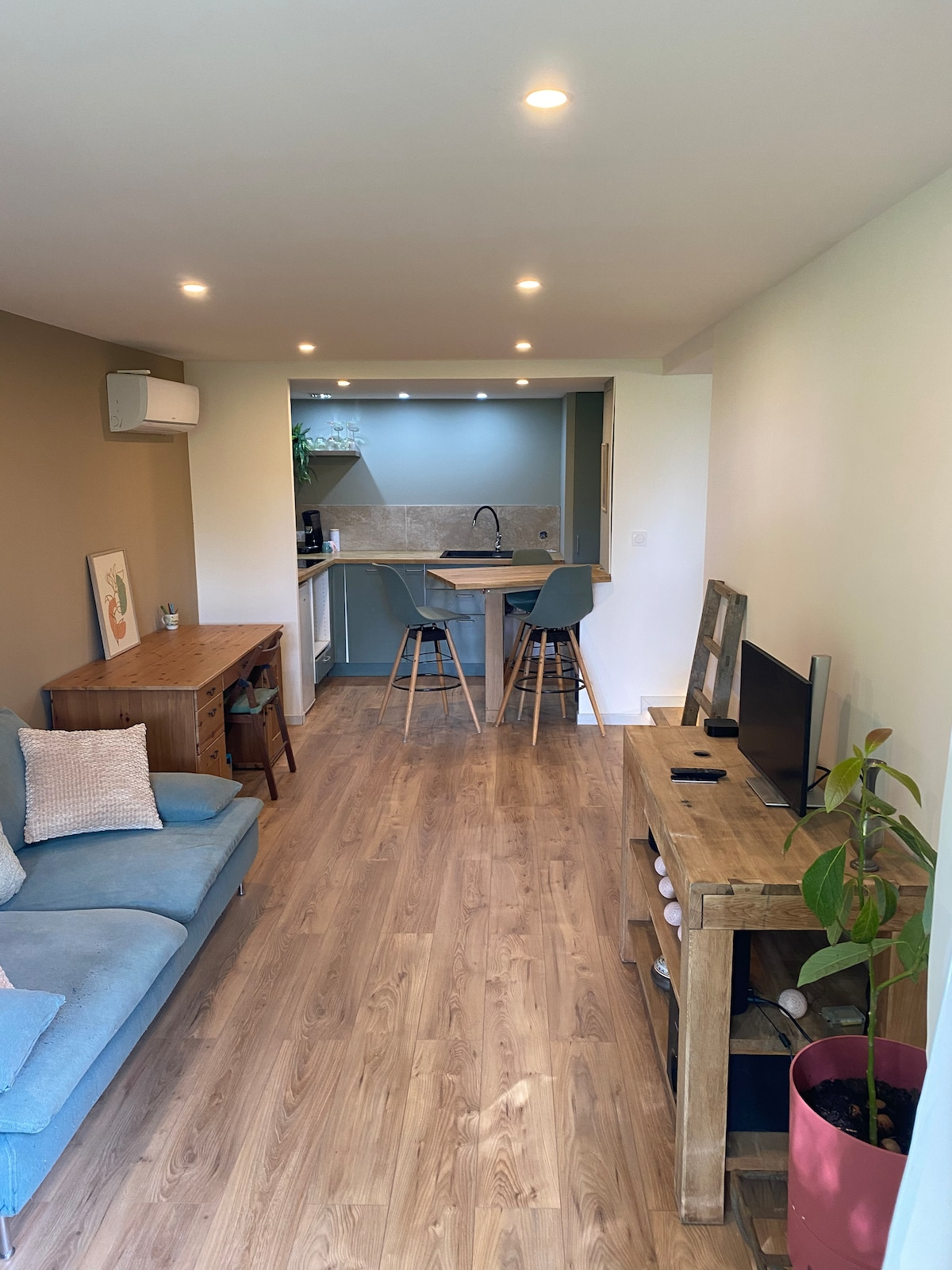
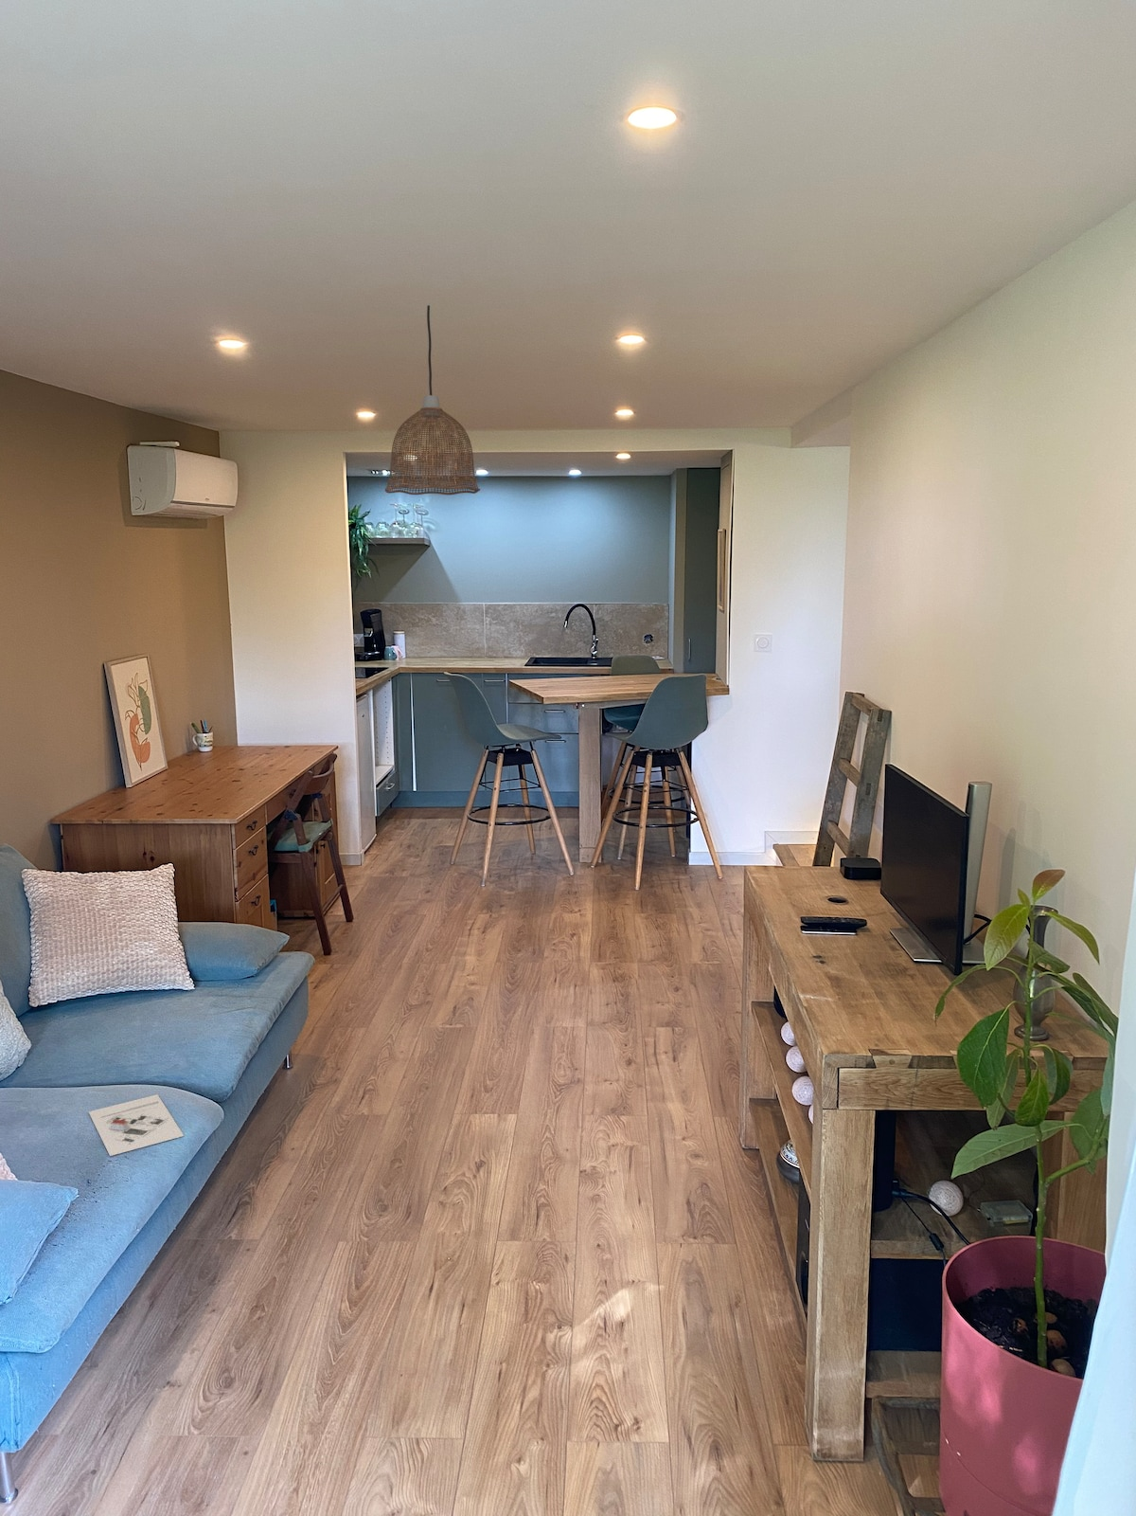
+ pendant lamp [384,304,481,495]
+ architectural model [88,1093,185,1157]
